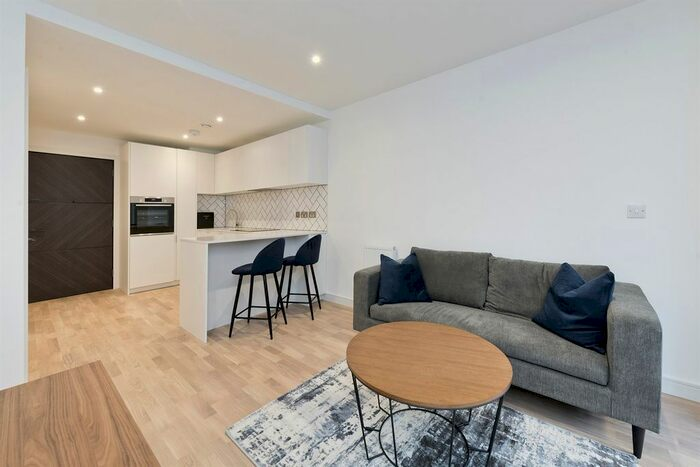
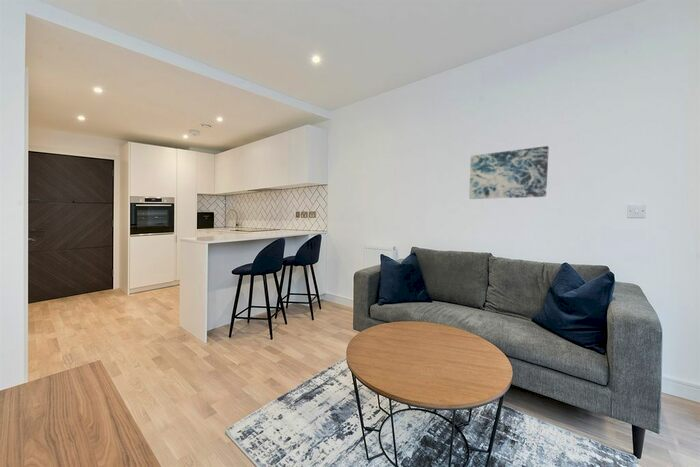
+ wall art [468,145,550,200]
